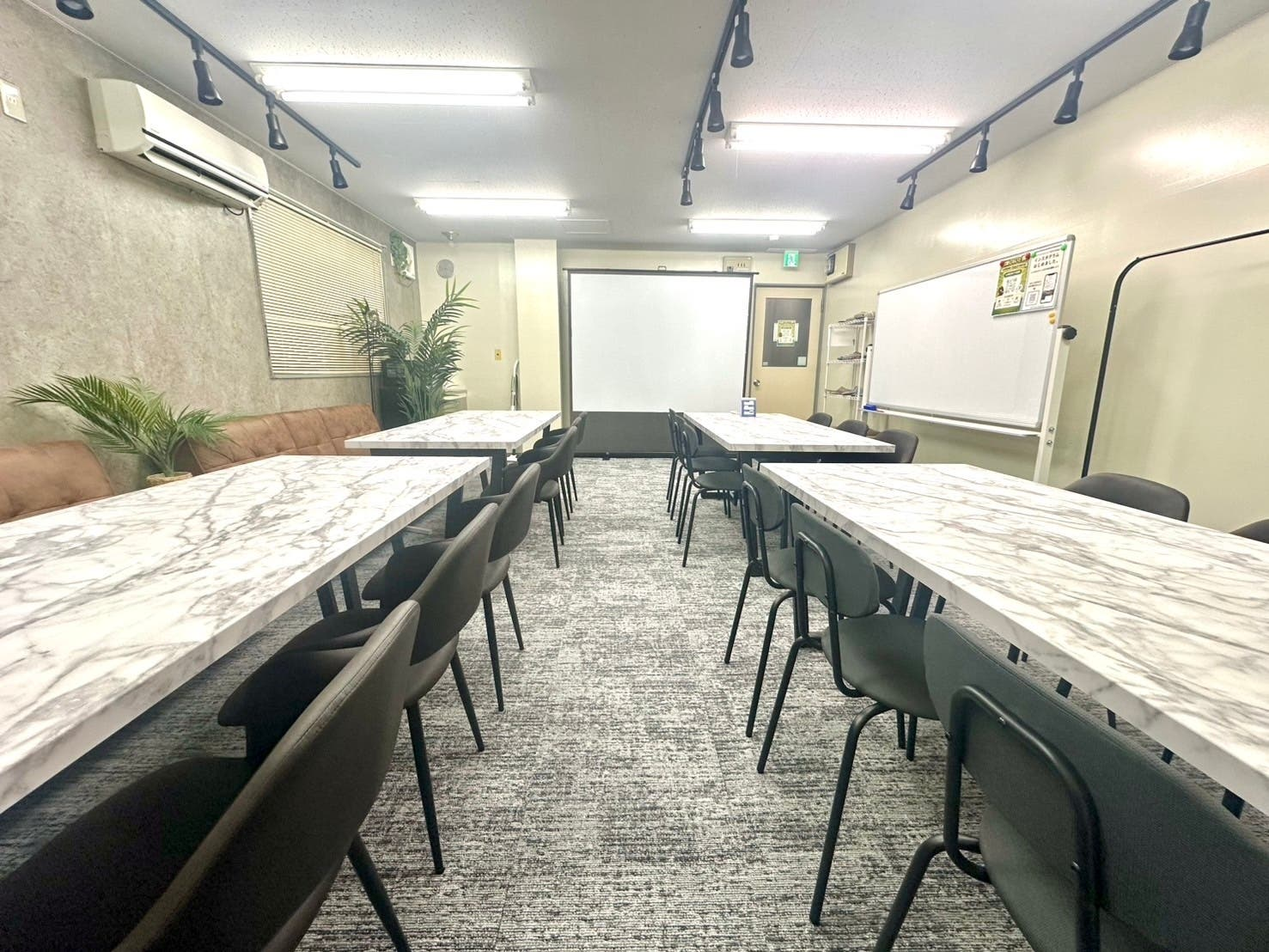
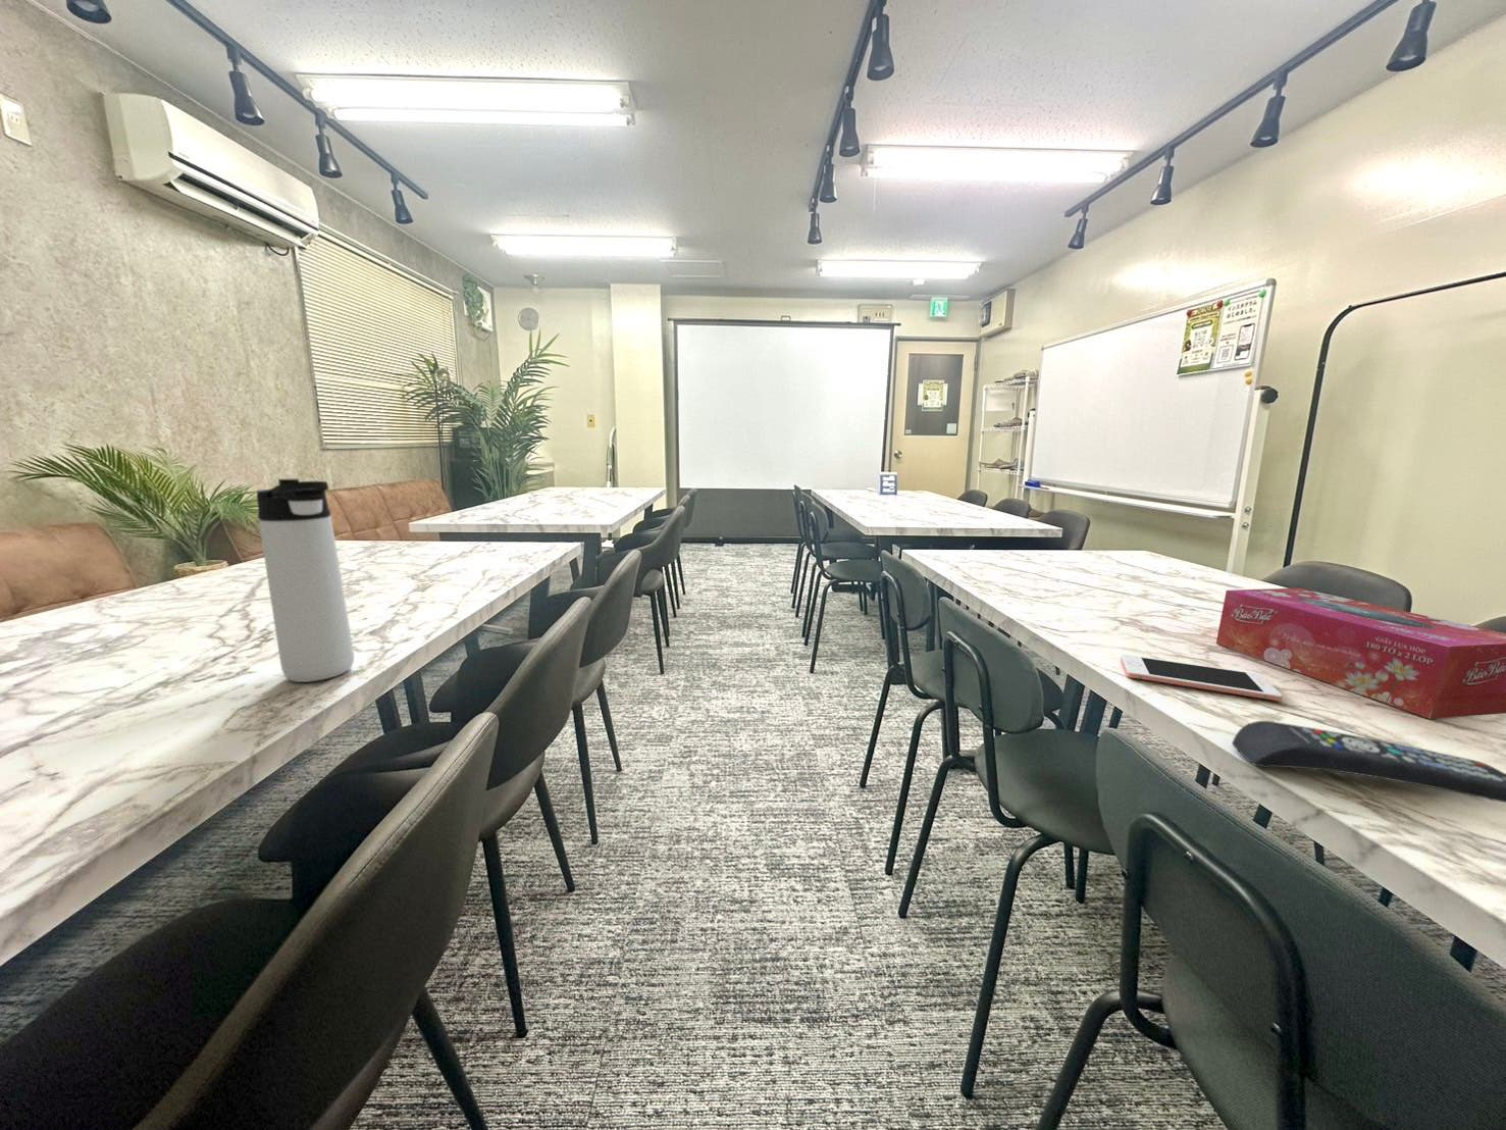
+ tissue box [1215,588,1506,720]
+ remote control [1231,720,1506,804]
+ cell phone [1119,654,1284,702]
+ thermos bottle [255,478,355,684]
